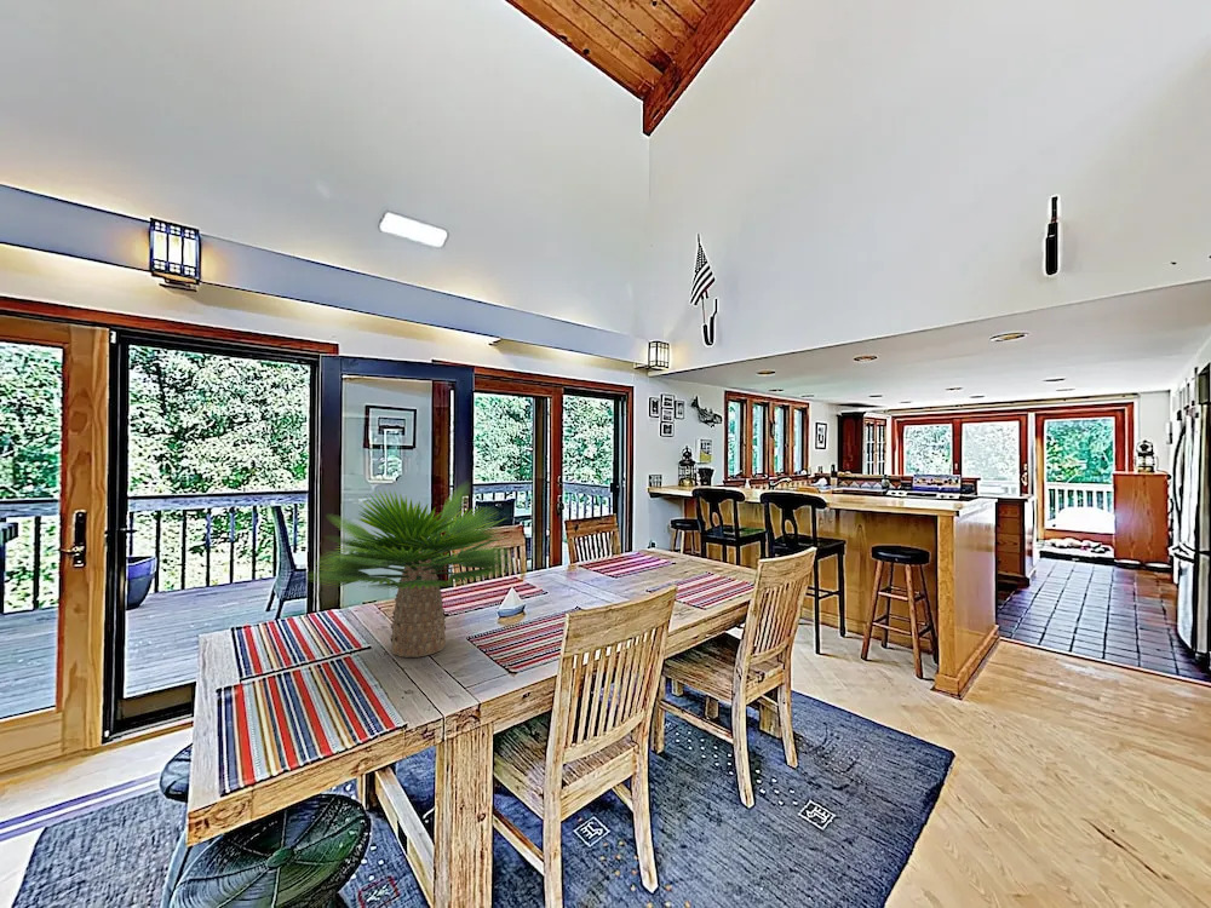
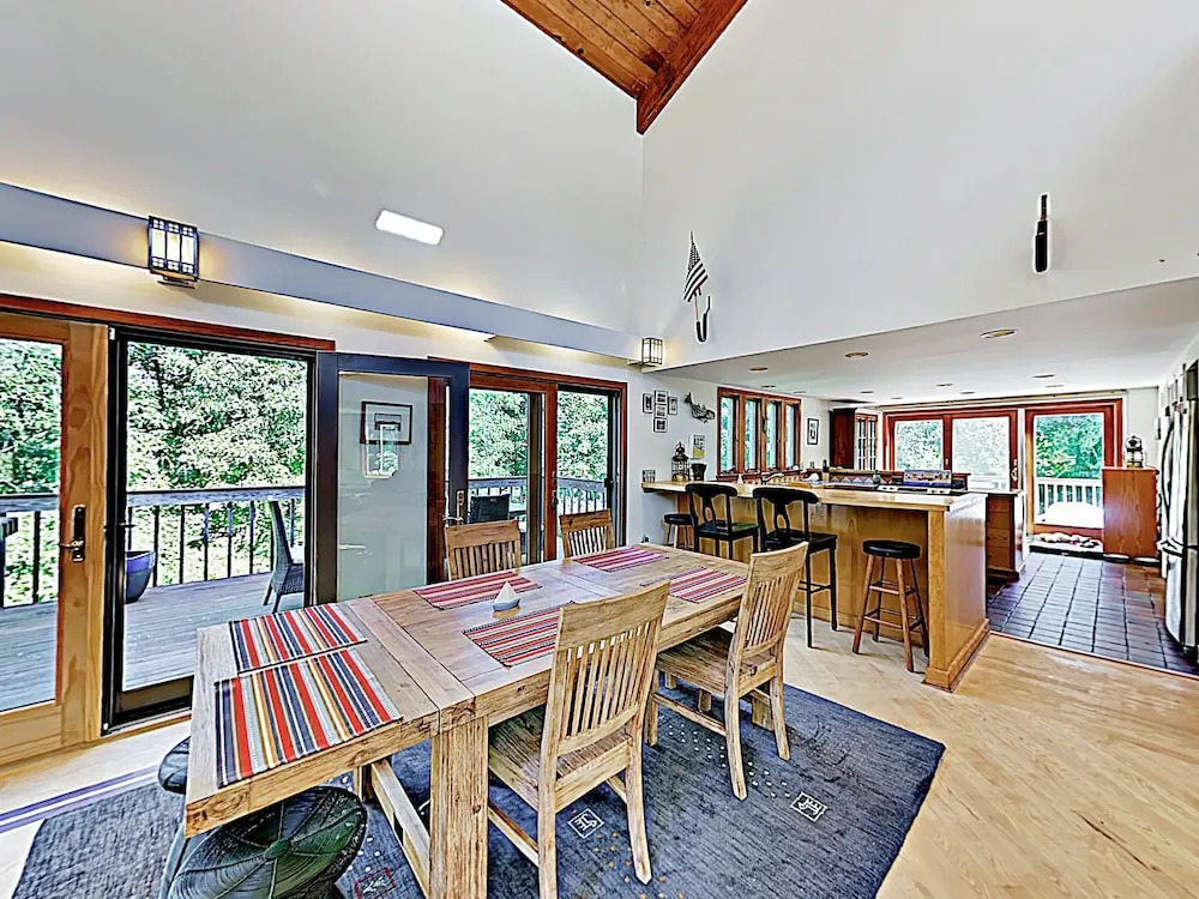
- potted plant [309,479,516,659]
